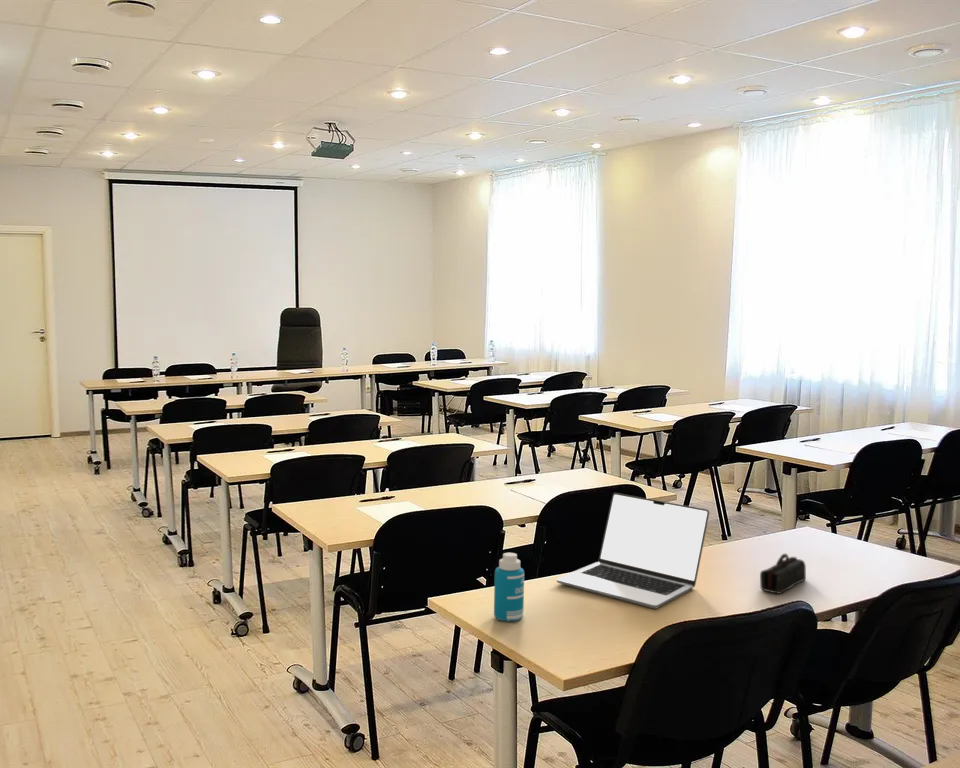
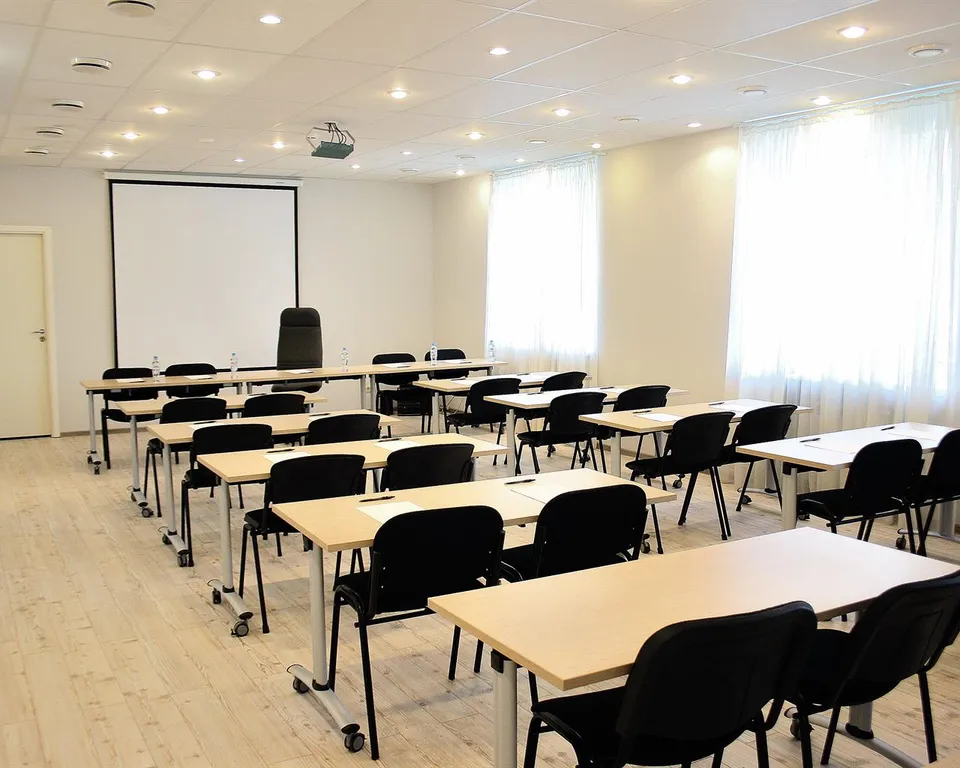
- bottle [493,552,525,622]
- laptop [556,492,710,610]
- pencil case [759,553,807,595]
